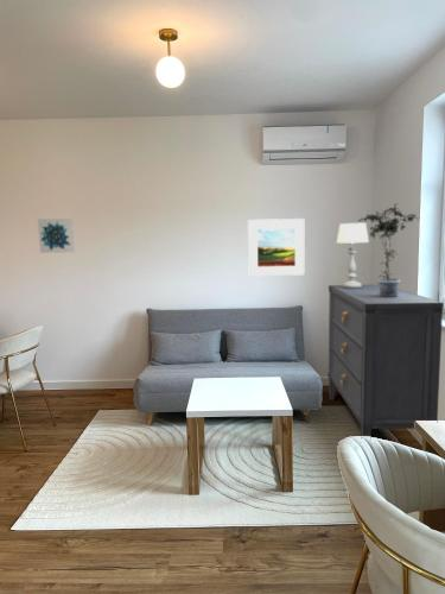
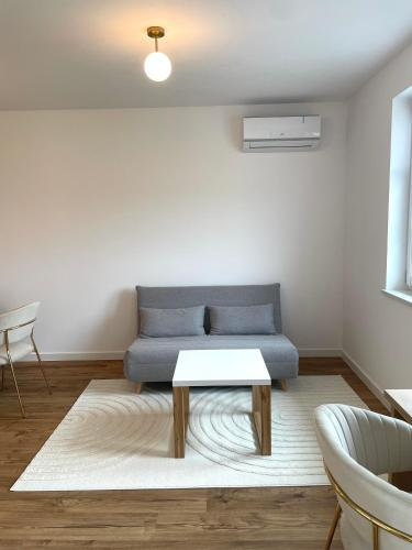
- potted plant [357,202,419,297]
- dresser [326,284,445,438]
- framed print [247,217,305,277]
- table lamp [336,222,370,289]
- wall art [37,217,76,254]
